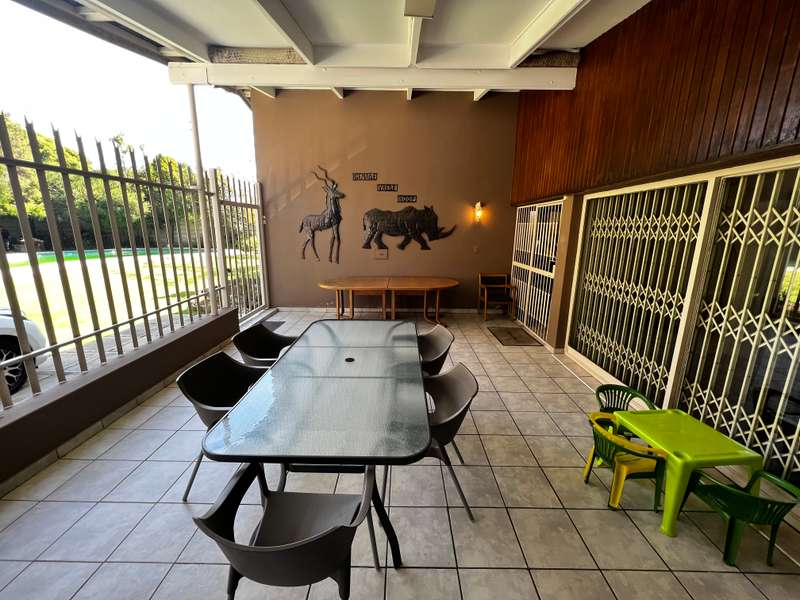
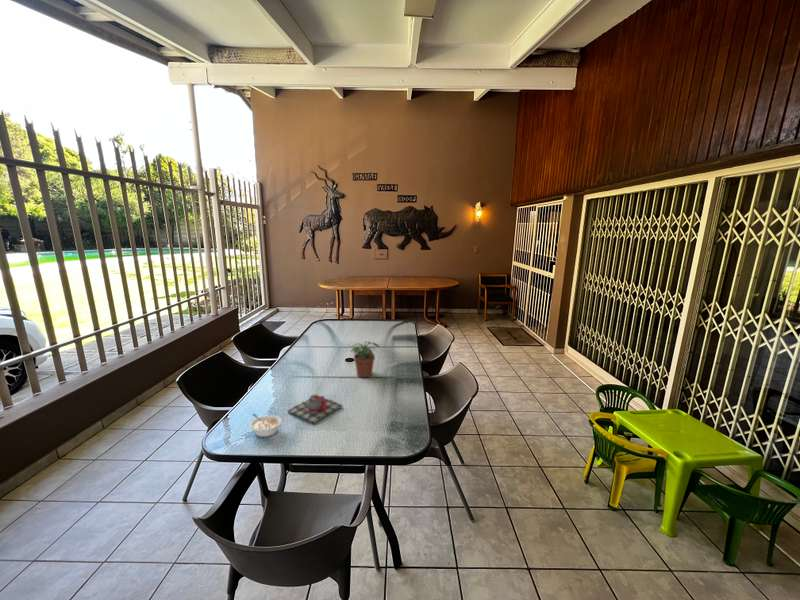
+ teapot [287,394,343,425]
+ potted plant [350,340,381,378]
+ legume [248,412,283,438]
